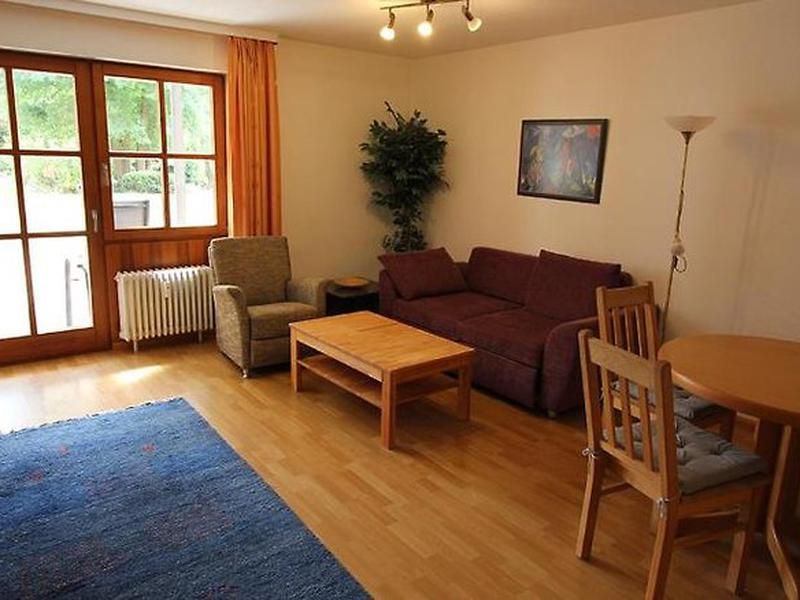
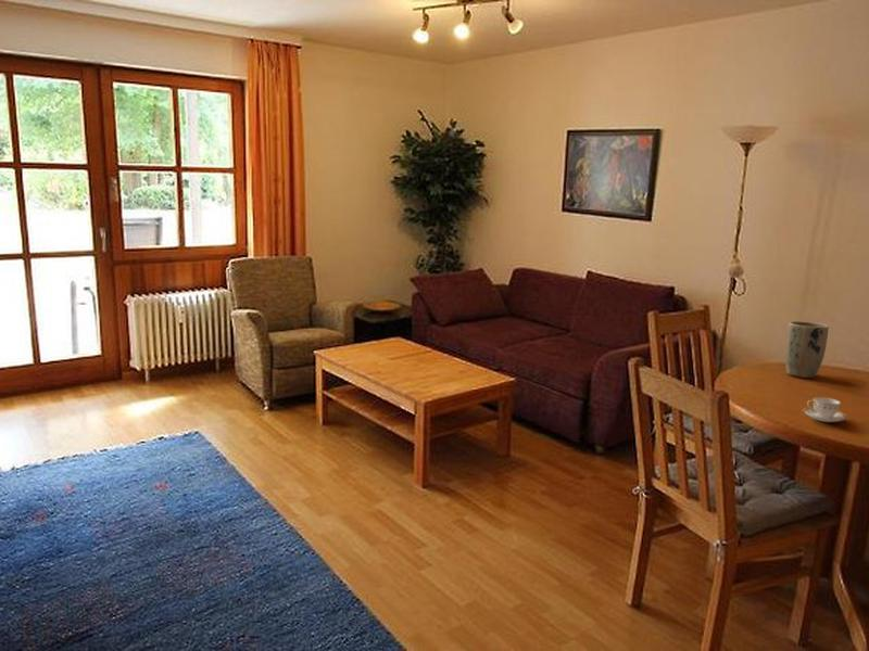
+ plant pot [783,320,829,379]
+ teacup [802,396,848,423]
